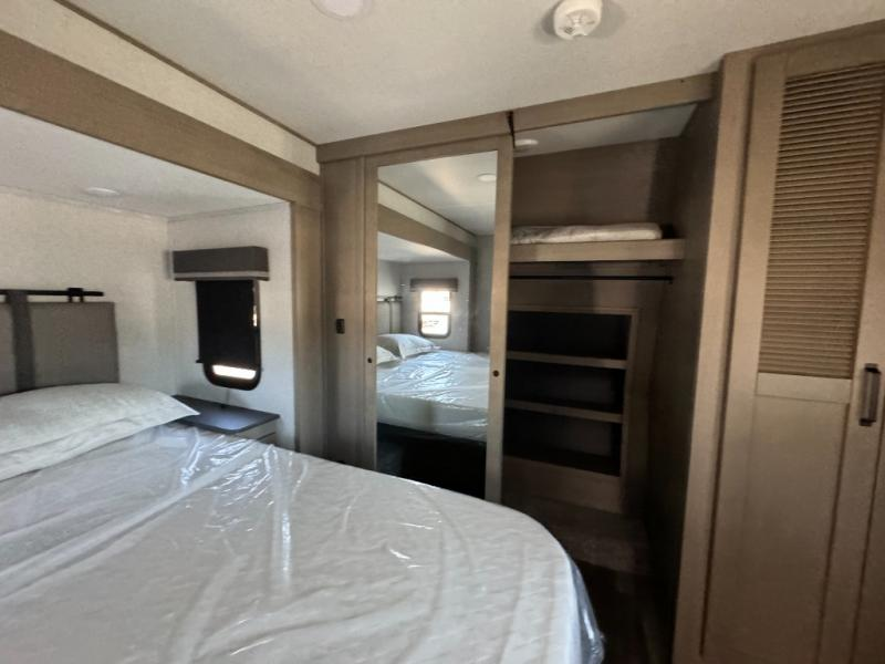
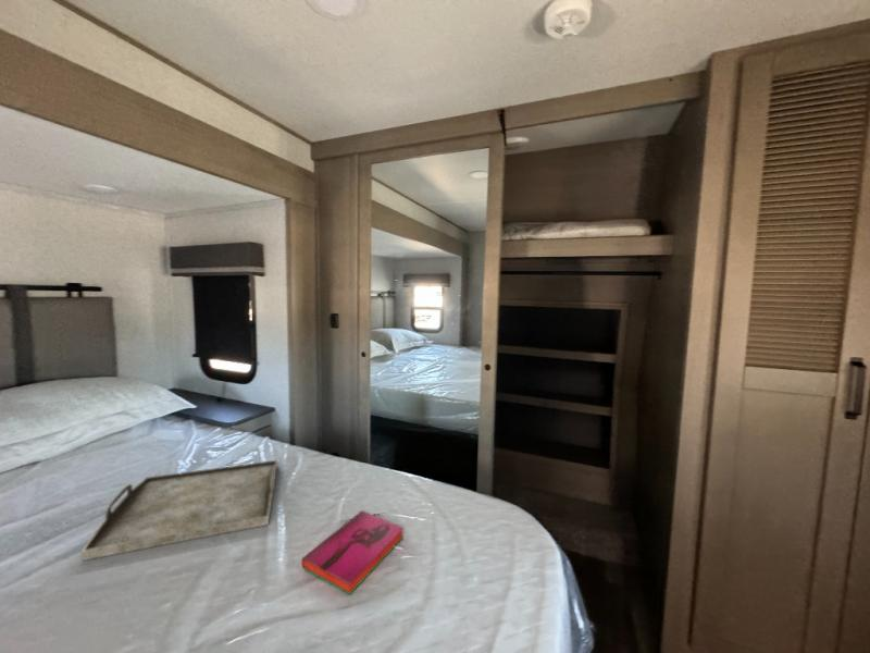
+ serving tray [80,459,278,562]
+ hardback book [300,509,405,595]
